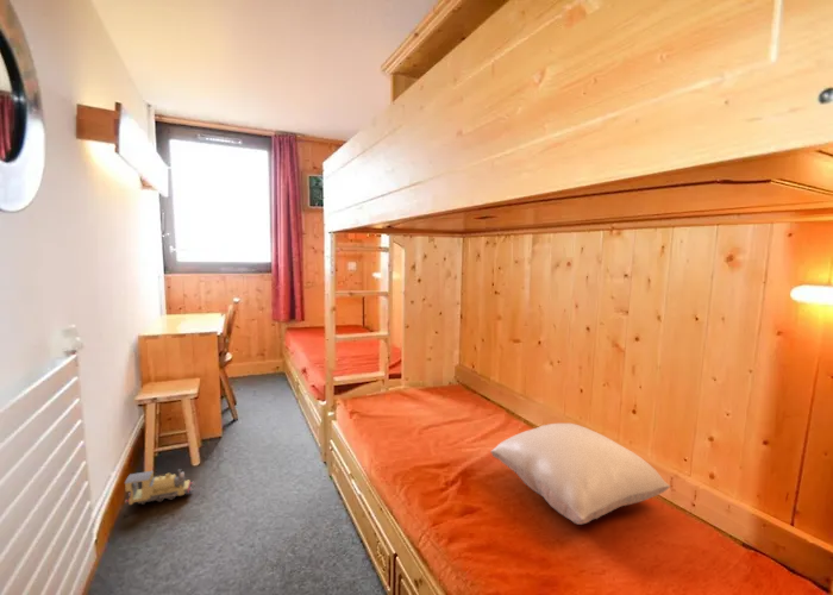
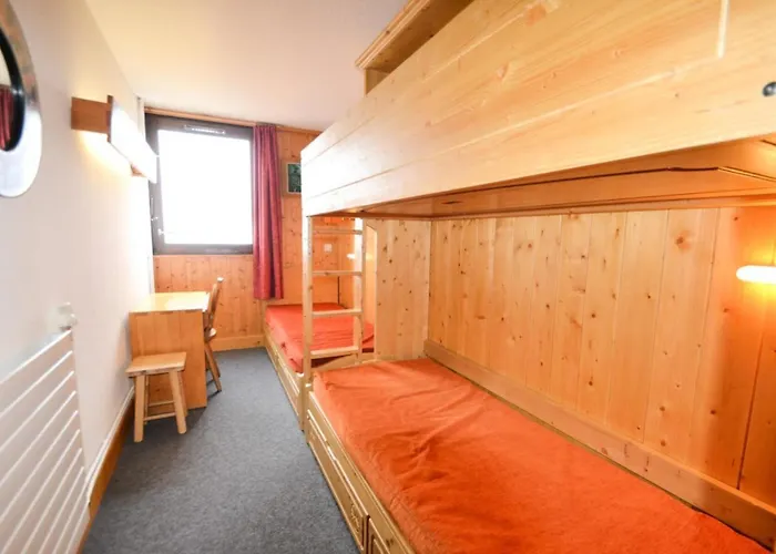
- toy train [124,468,195,506]
- pillow [489,422,671,526]
